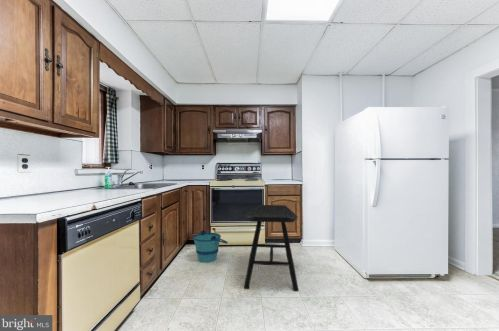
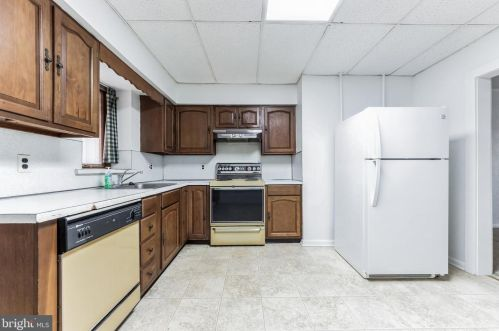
- bucket [192,229,229,264]
- stool [243,204,300,293]
